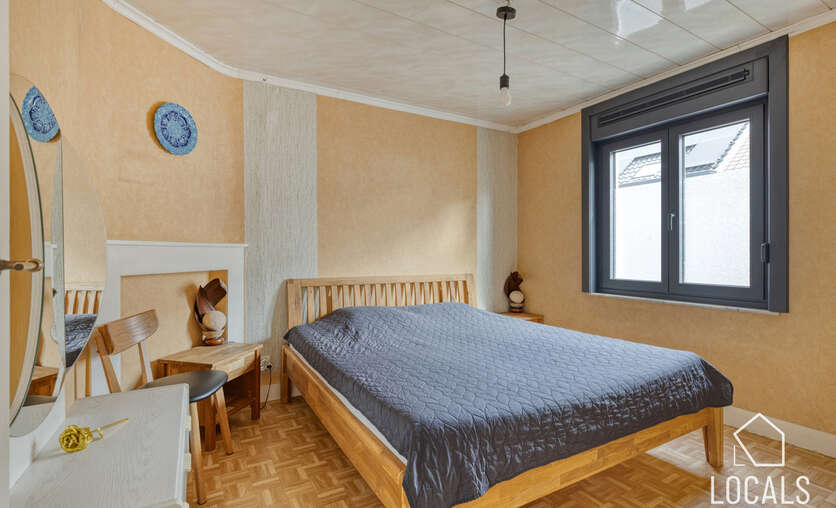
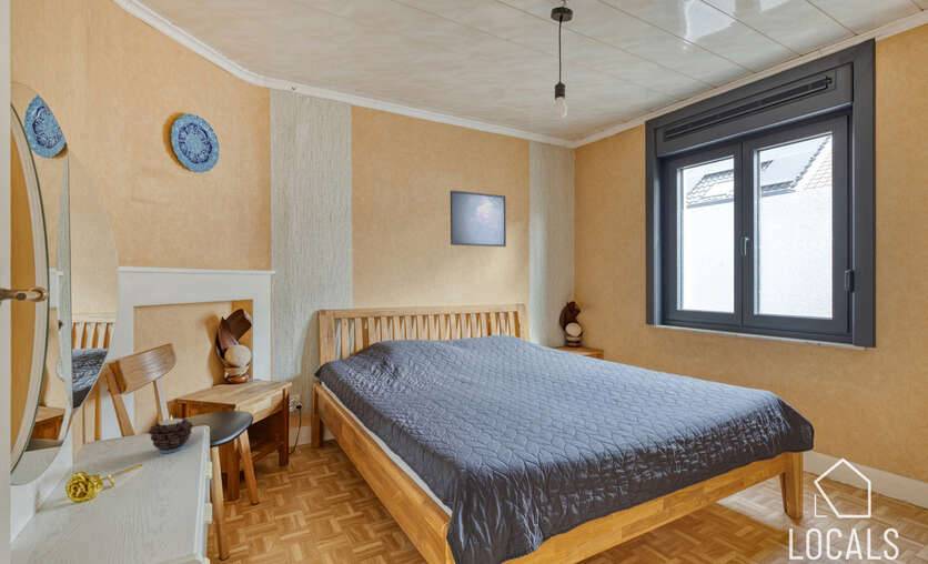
+ candle [148,414,194,454]
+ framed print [450,190,507,248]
